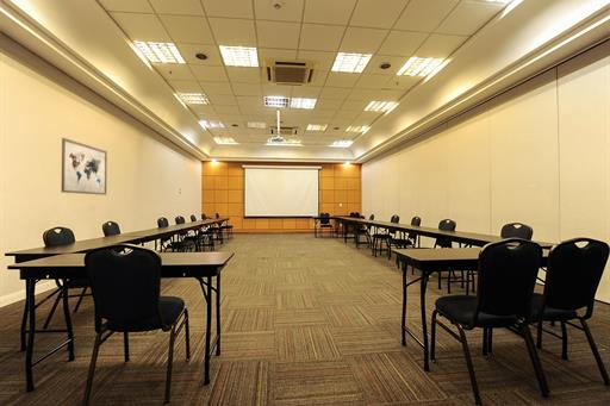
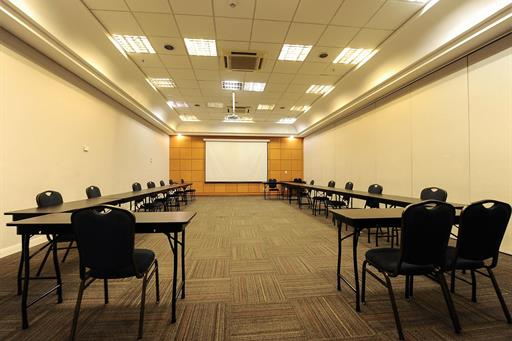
- wall art [61,137,108,196]
